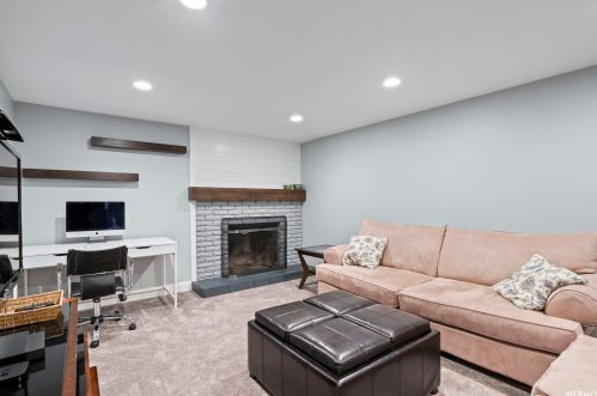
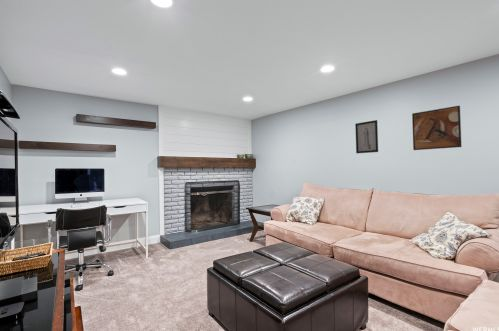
+ wall art [354,119,379,154]
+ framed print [411,105,462,151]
